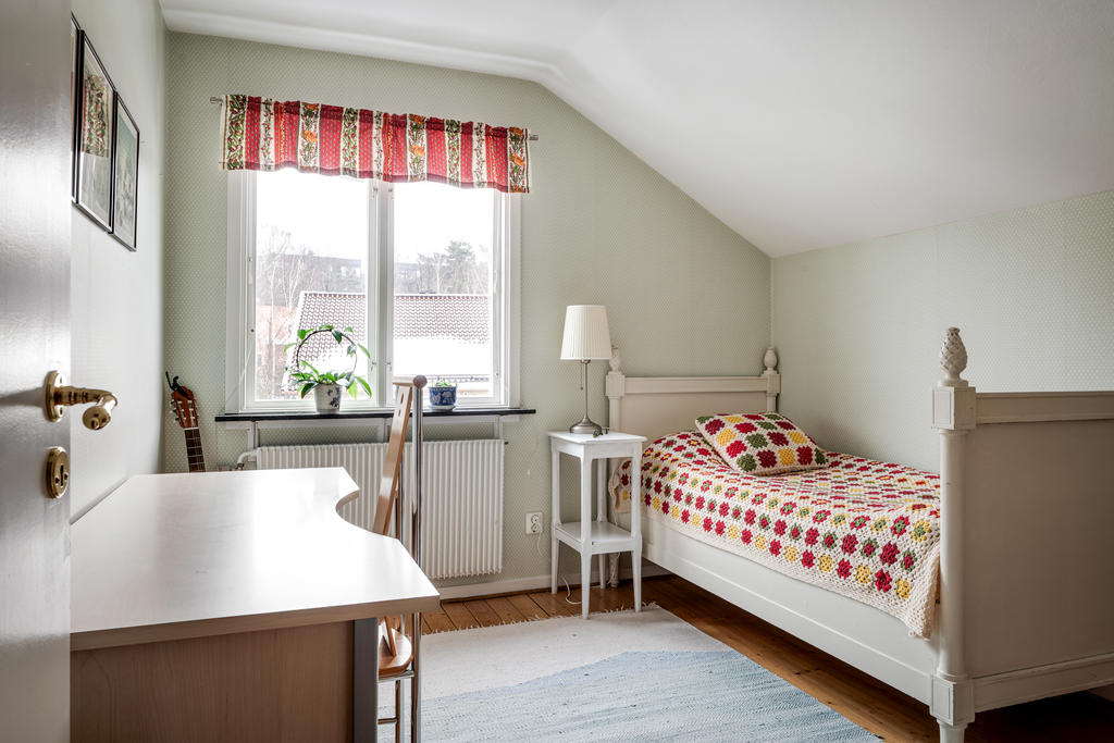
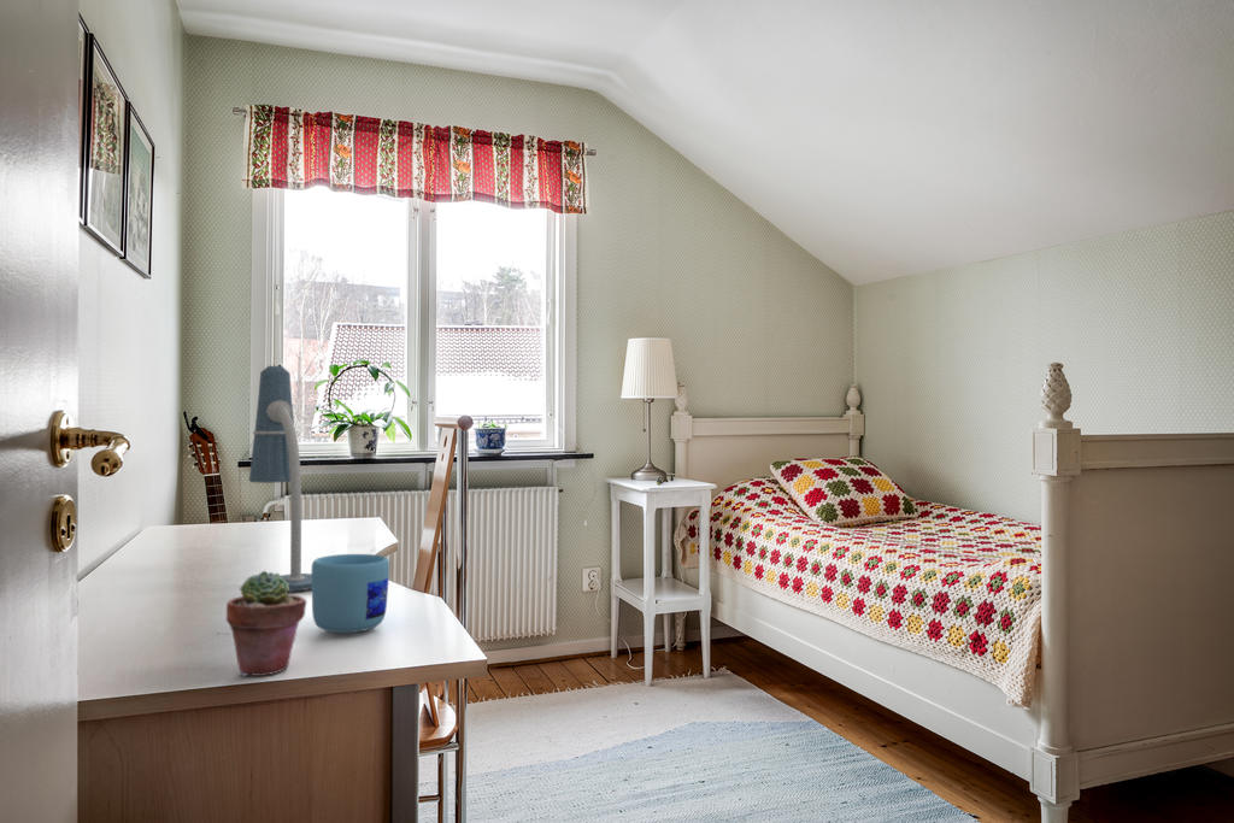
+ mug [311,553,390,634]
+ desk lamp [248,365,312,593]
+ potted succulent [225,570,307,677]
